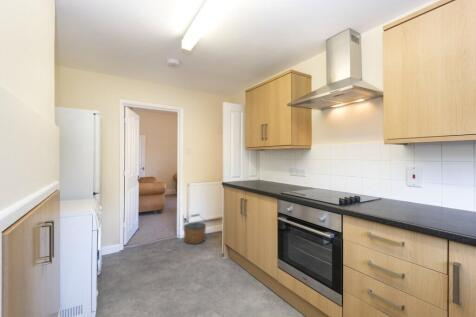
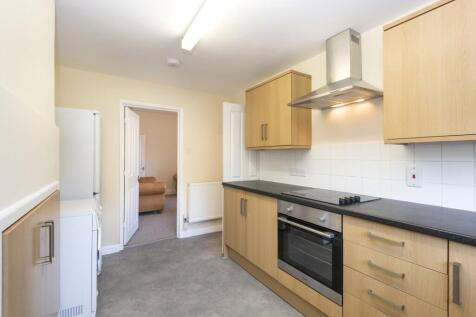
- bucket [183,213,207,245]
